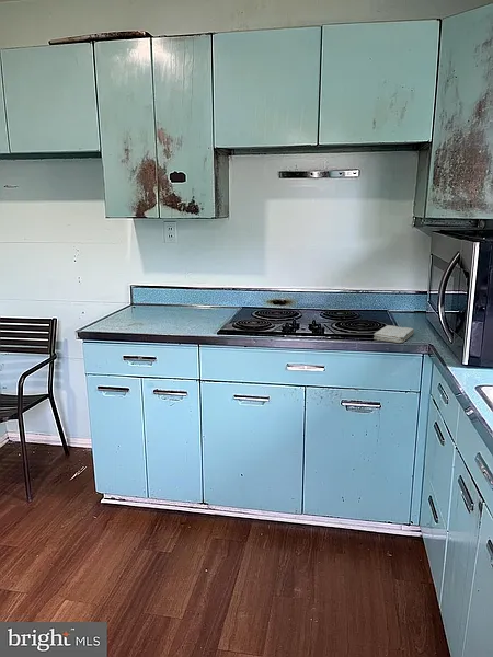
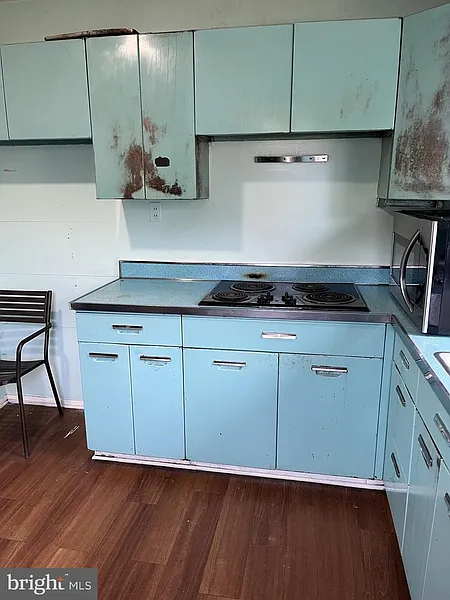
- washcloth [372,324,415,344]
